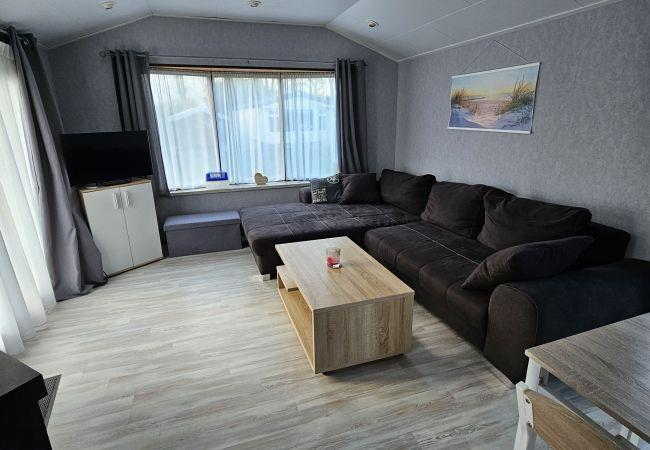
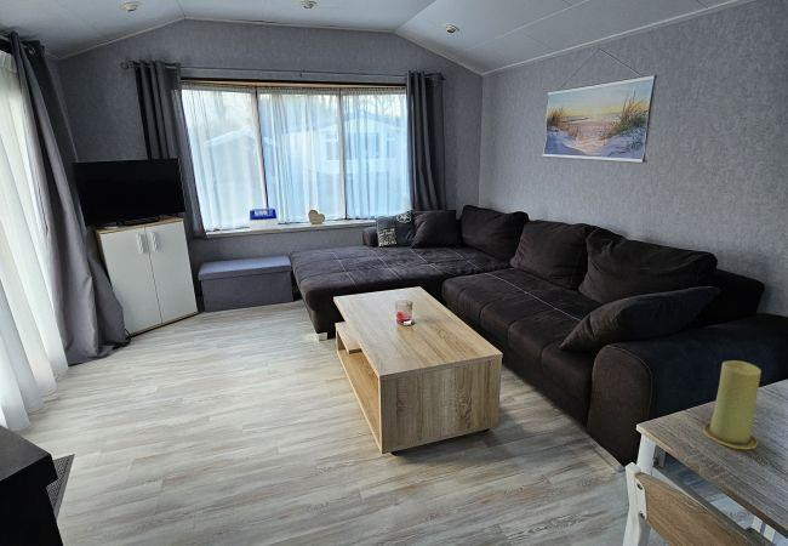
+ candle [702,359,763,450]
